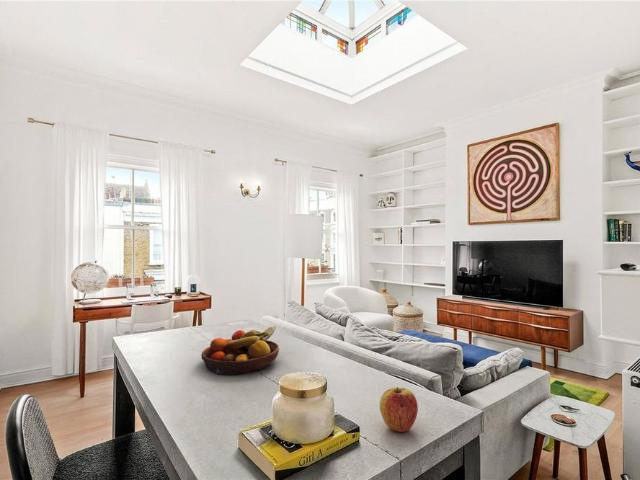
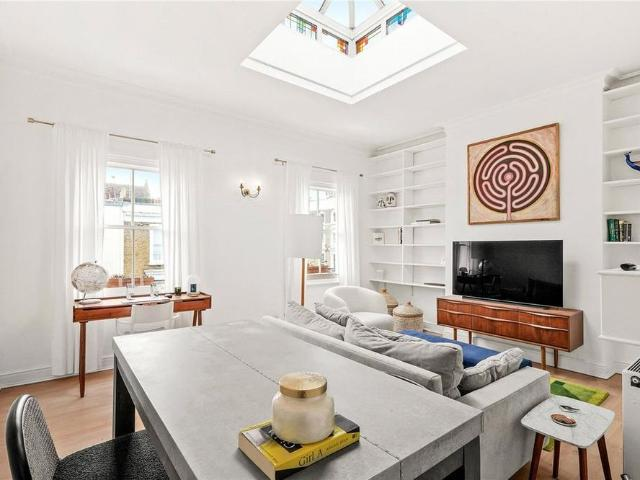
- fruit bowl [200,325,280,376]
- apple [379,386,419,433]
